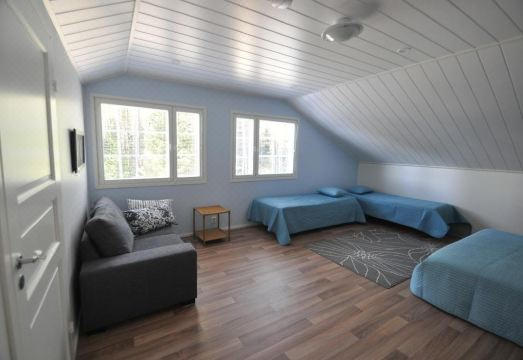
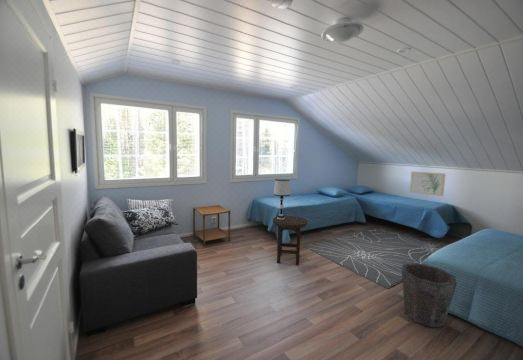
+ table lamp [273,178,291,220]
+ stool [272,215,309,266]
+ waste bin [401,262,458,328]
+ wall art [409,171,446,197]
